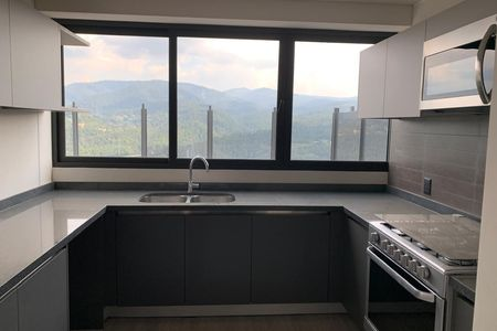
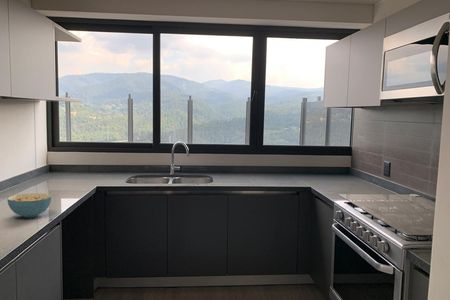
+ cereal bowl [6,192,53,219]
